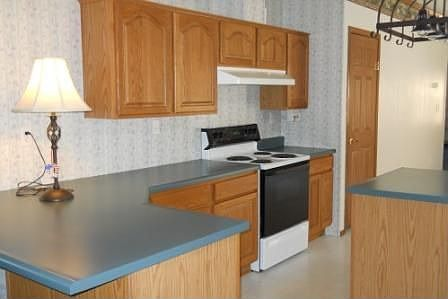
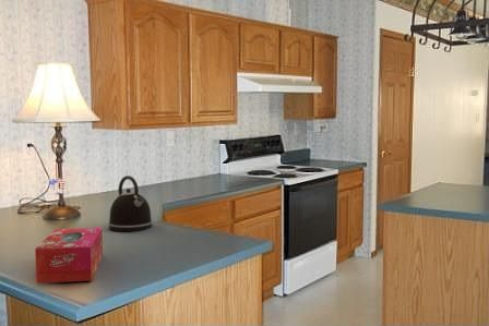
+ tissue box [34,227,104,285]
+ kettle [107,174,154,232]
